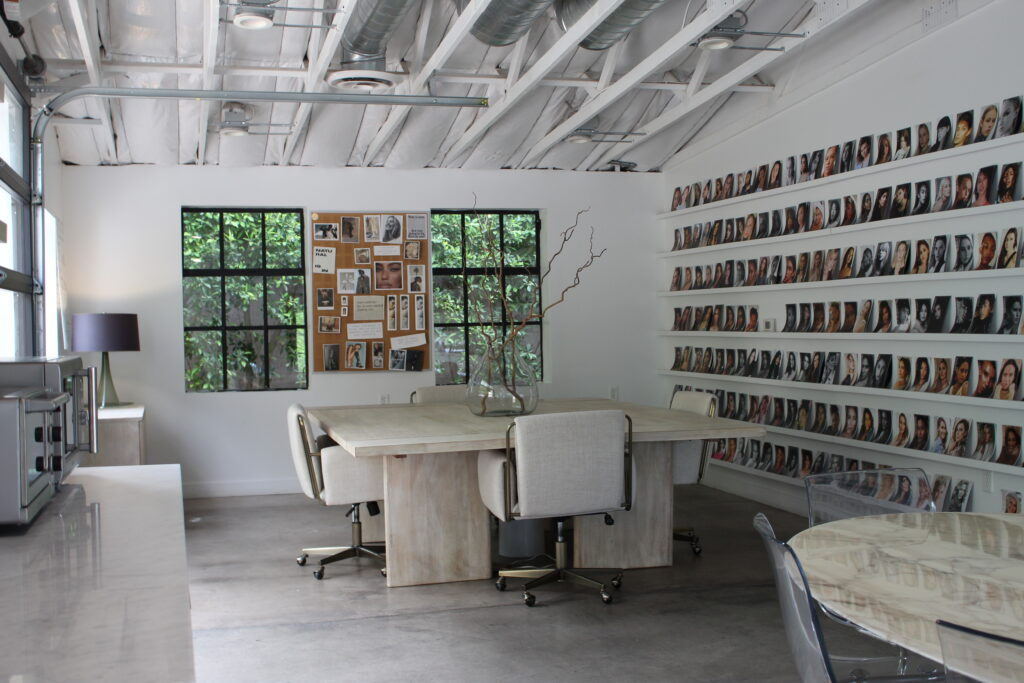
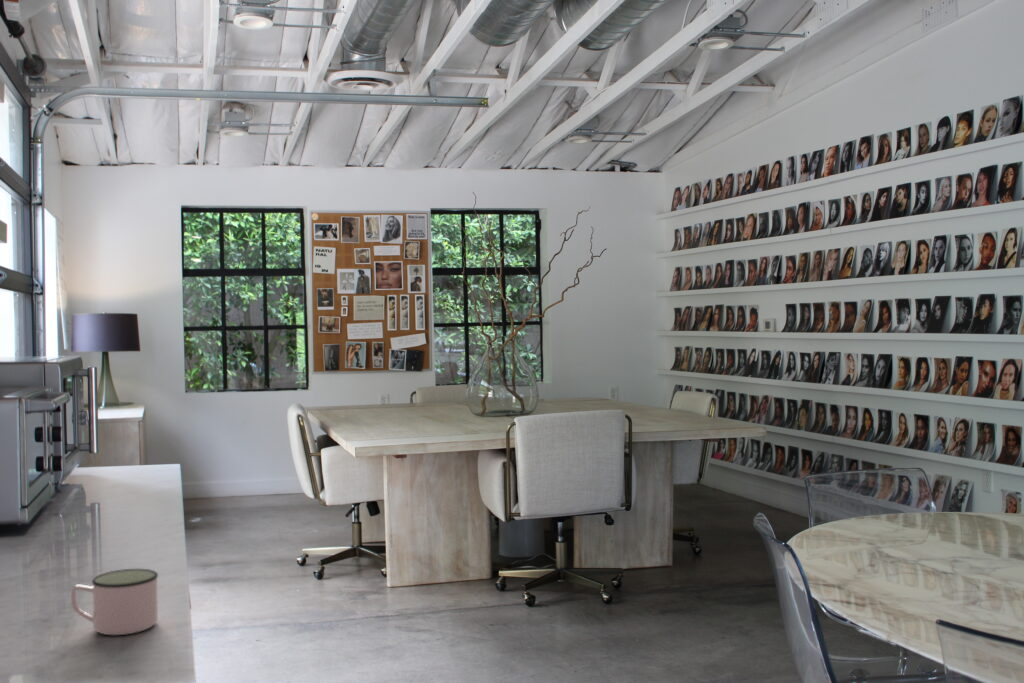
+ mug [70,568,159,636]
